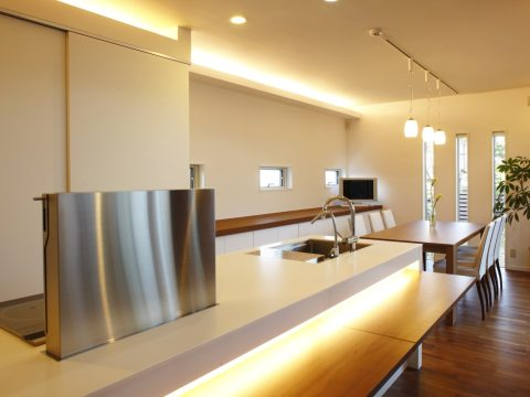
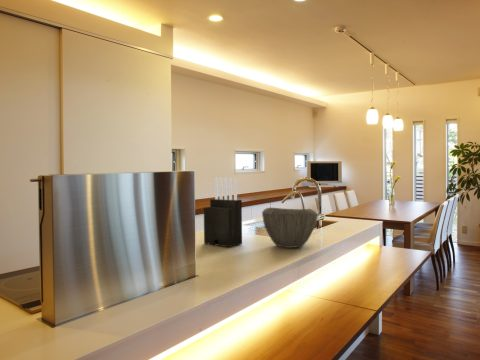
+ bowl [261,207,319,249]
+ knife block [203,177,243,248]
